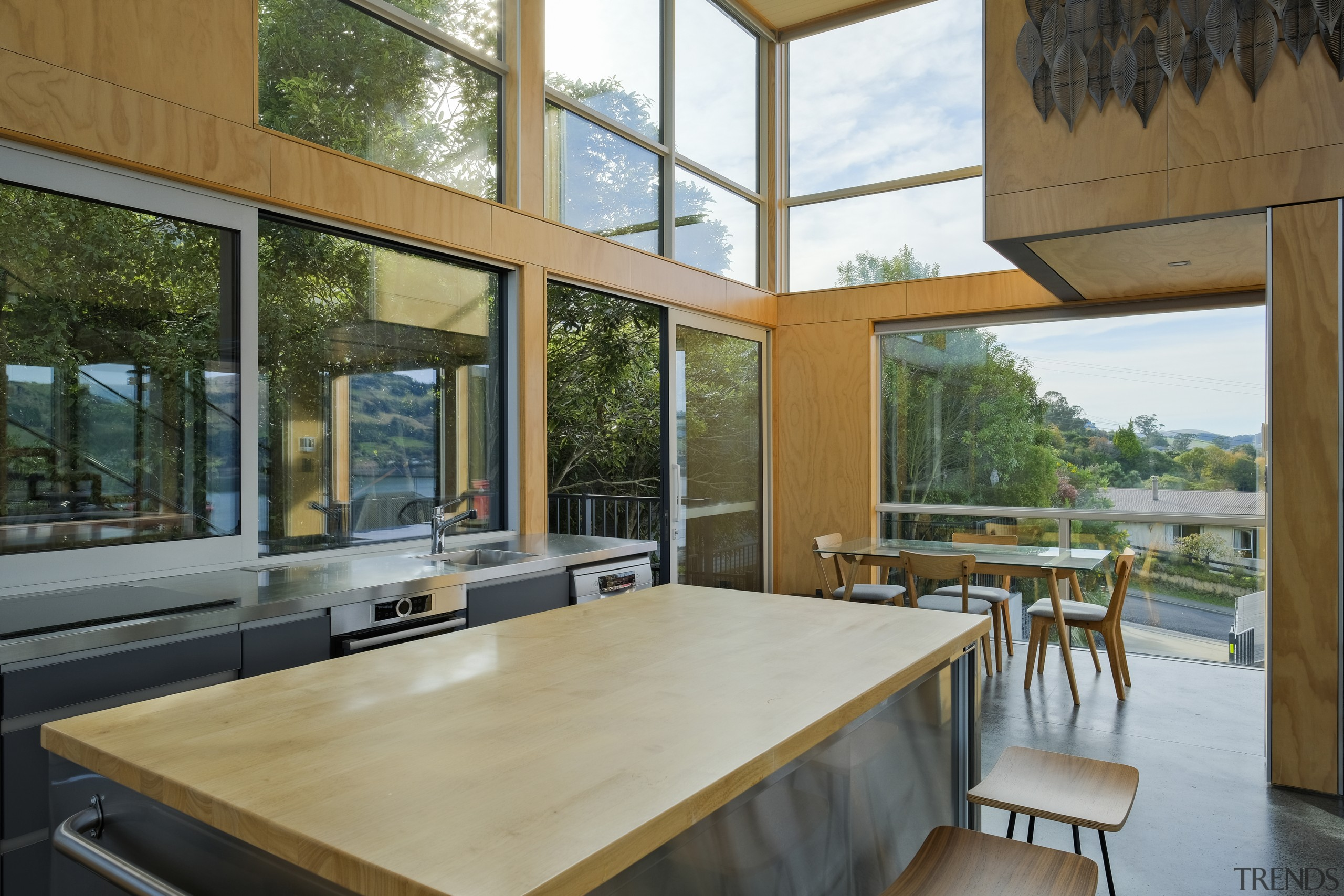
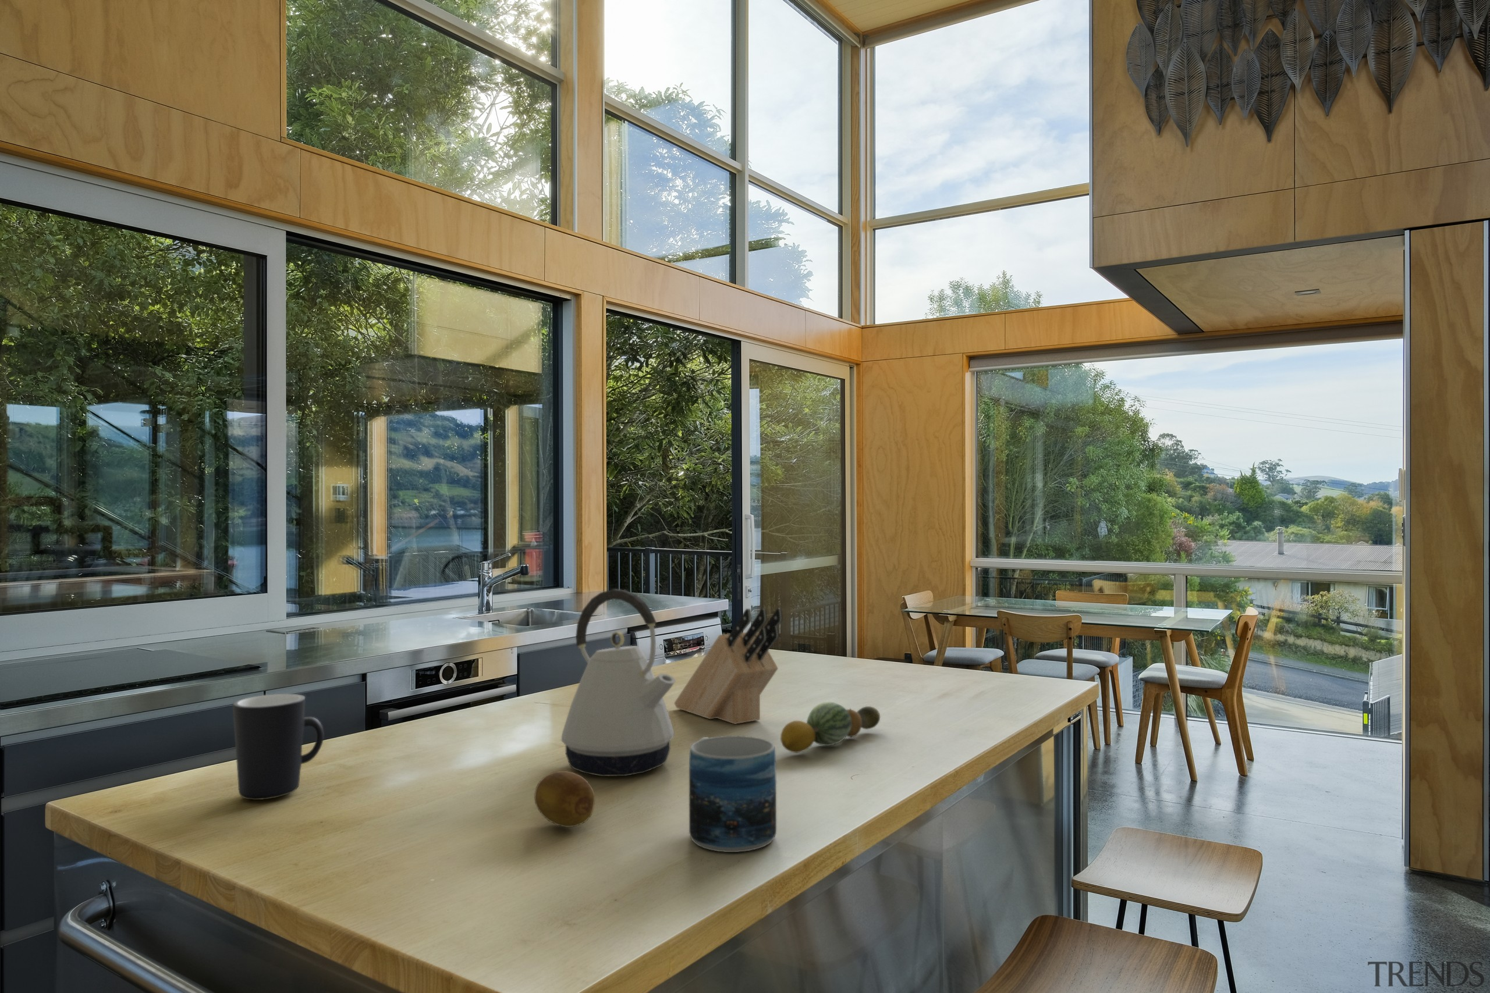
+ mug [688,735,777,852]
+ fruit [533,770,595,828]
+ mug [232,694,324,800]
+ fruit [779,702,880,754]
+ kettle [561,588,676,777]
+ knife block [673,608,783,725]
